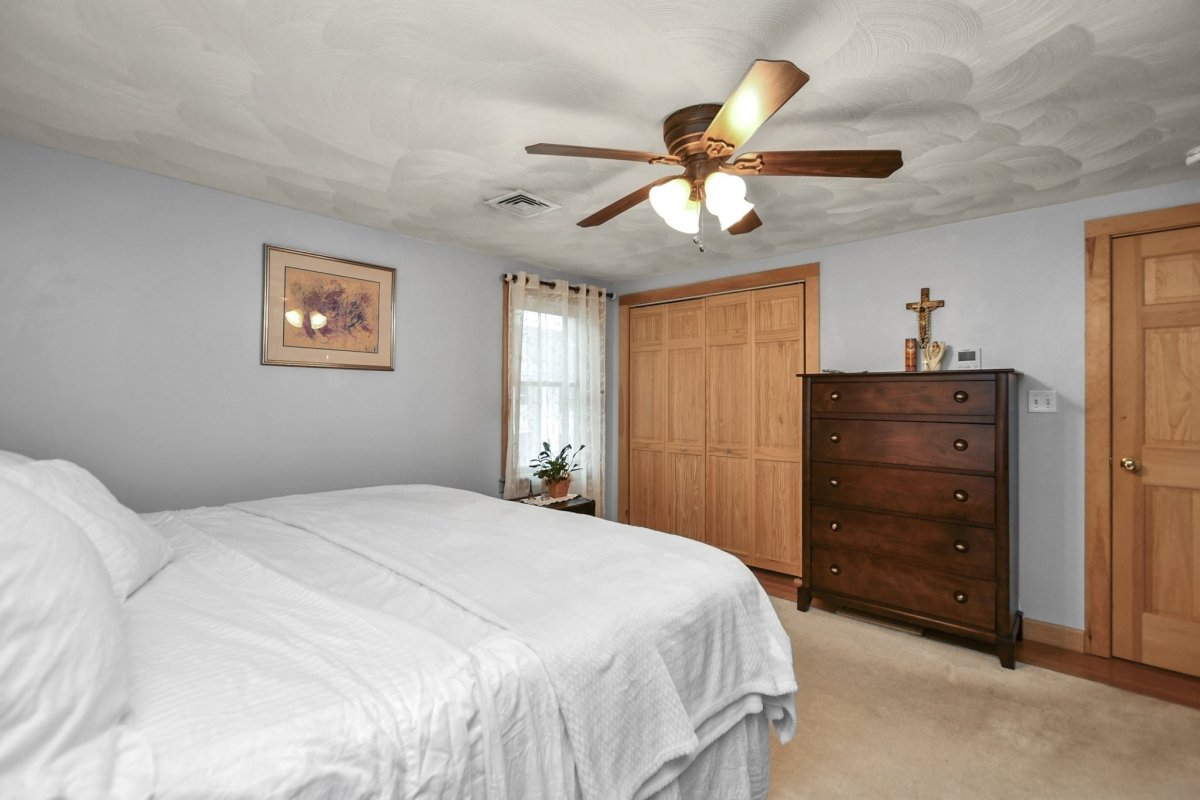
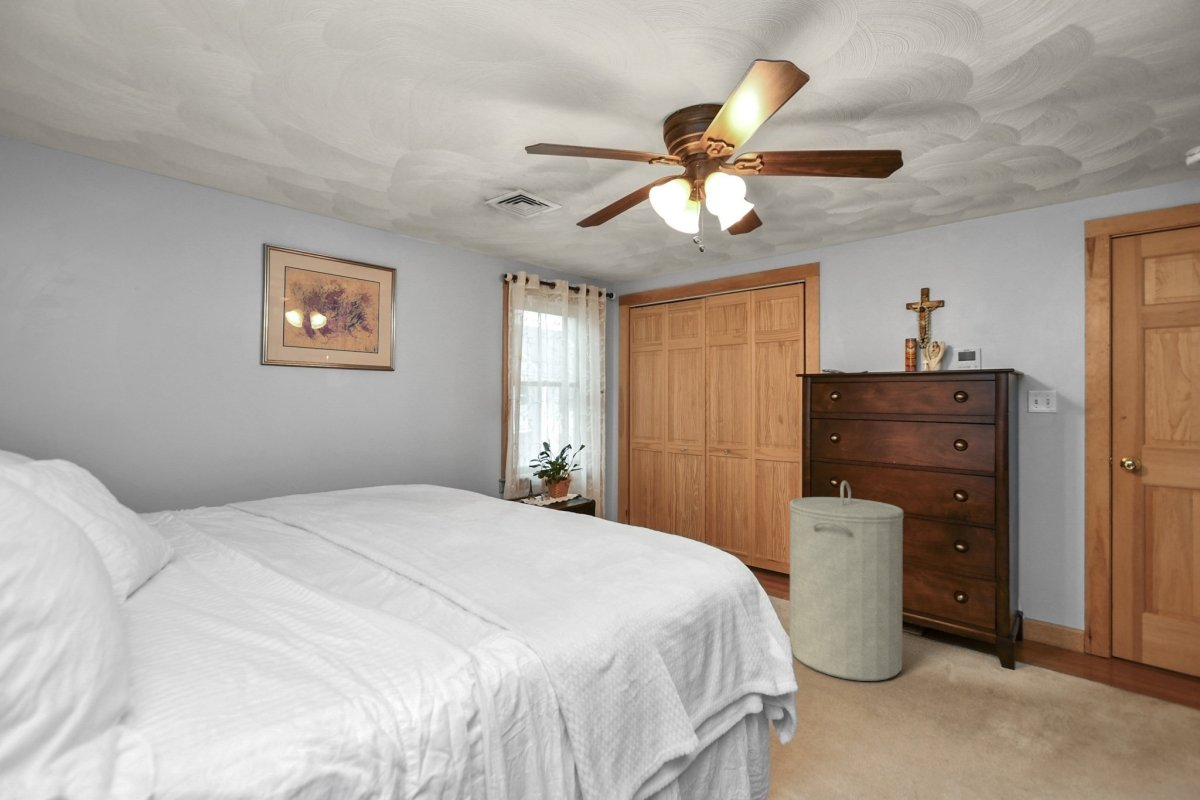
+ laundry hamper [788,480,905,682]
